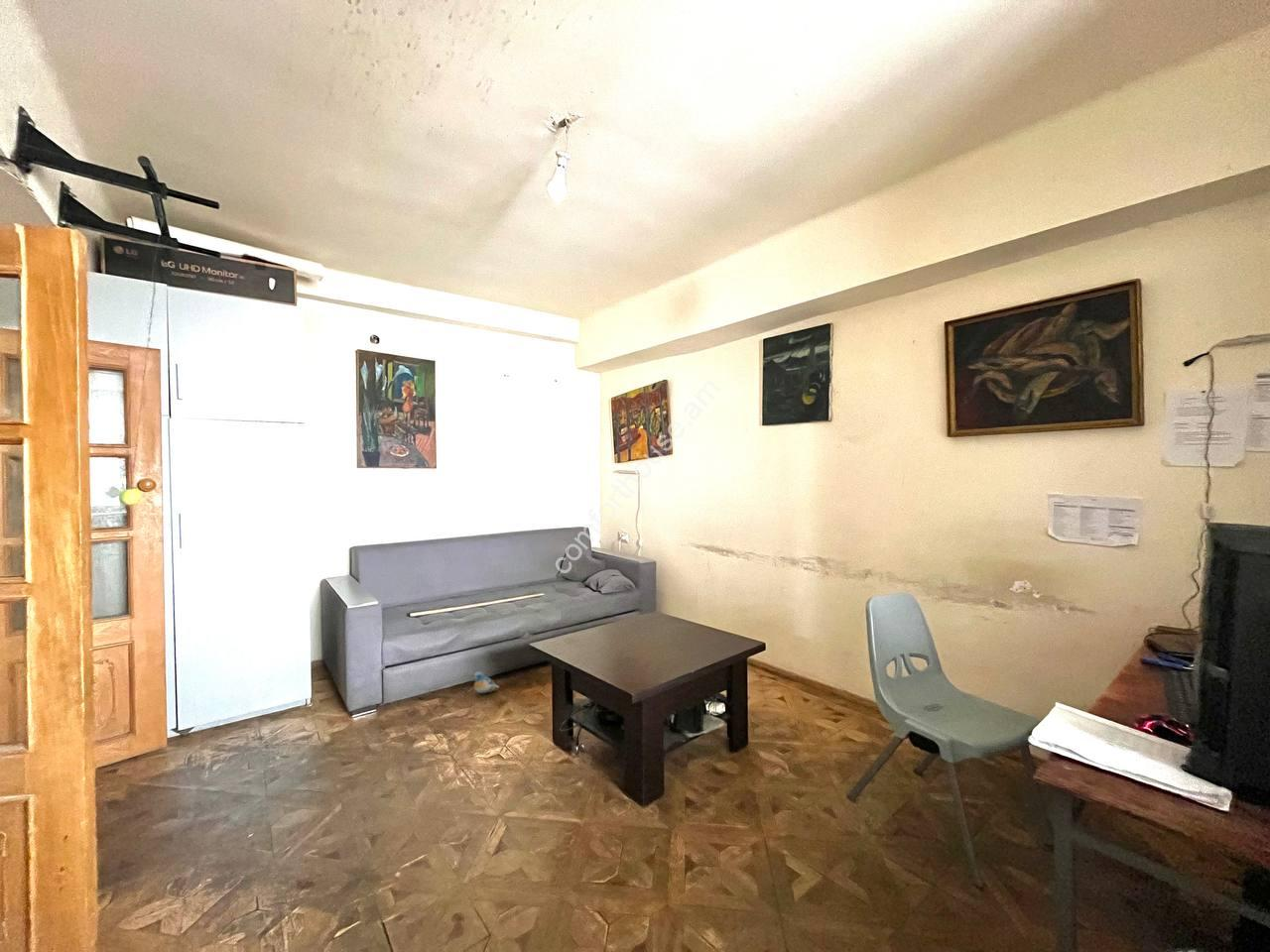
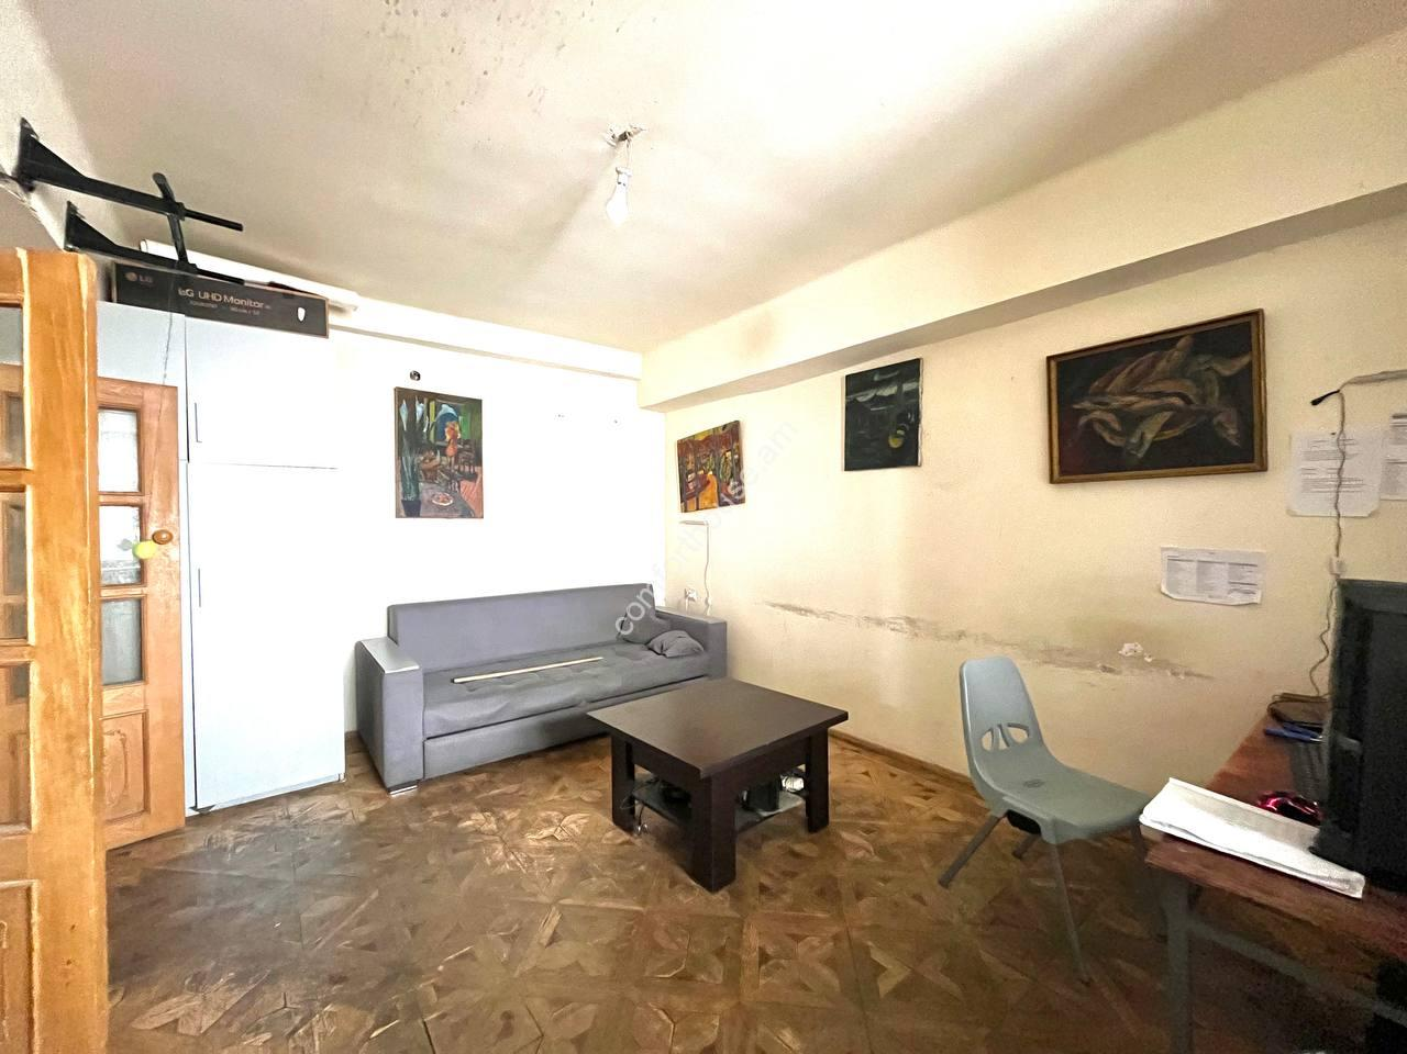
- plush toy [471,670,500,694]
